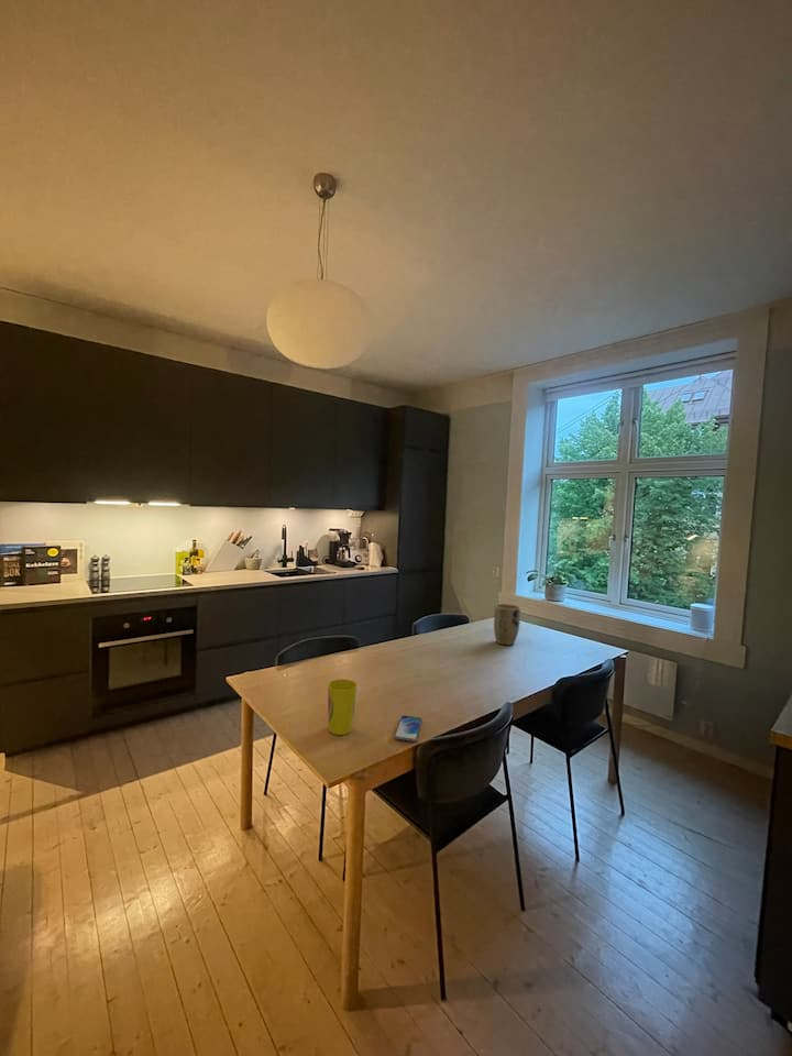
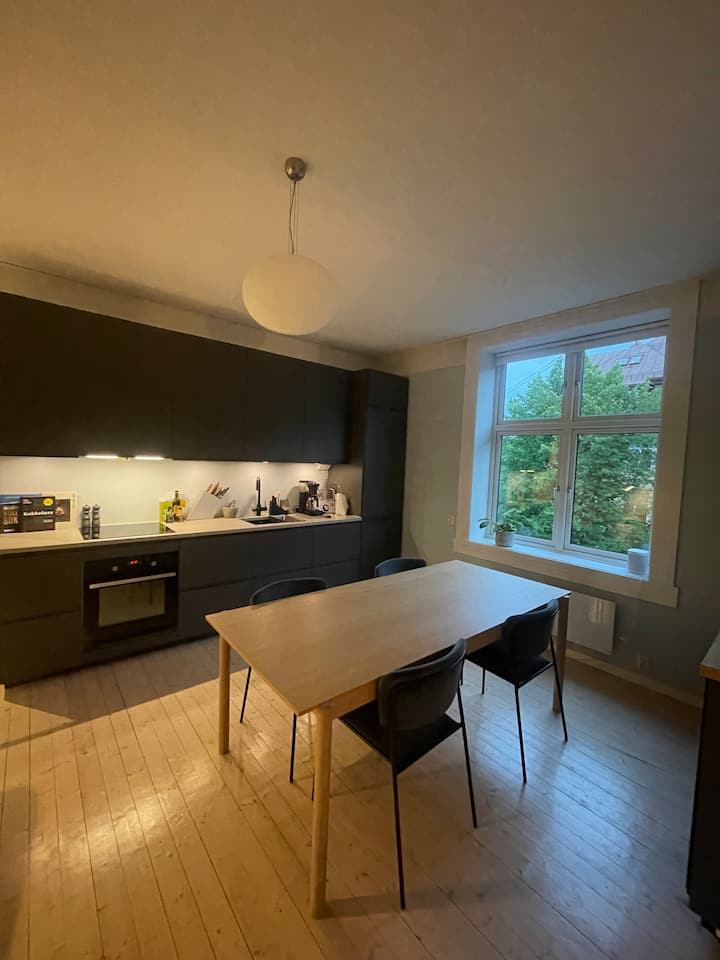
- smartphone [394,714,422,743]
- cup [327,678,359,736]
- plant pot [493,603,521,647]
